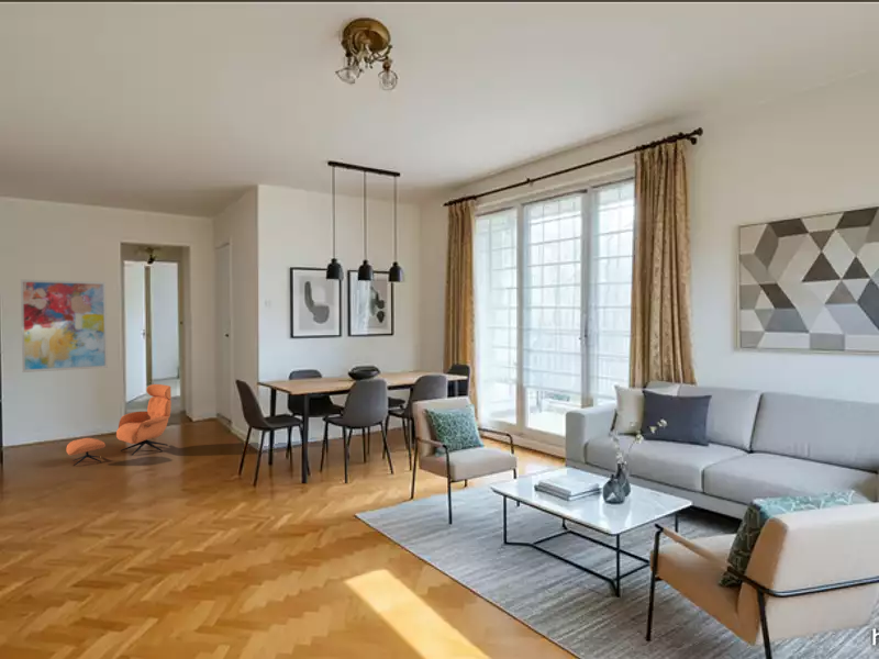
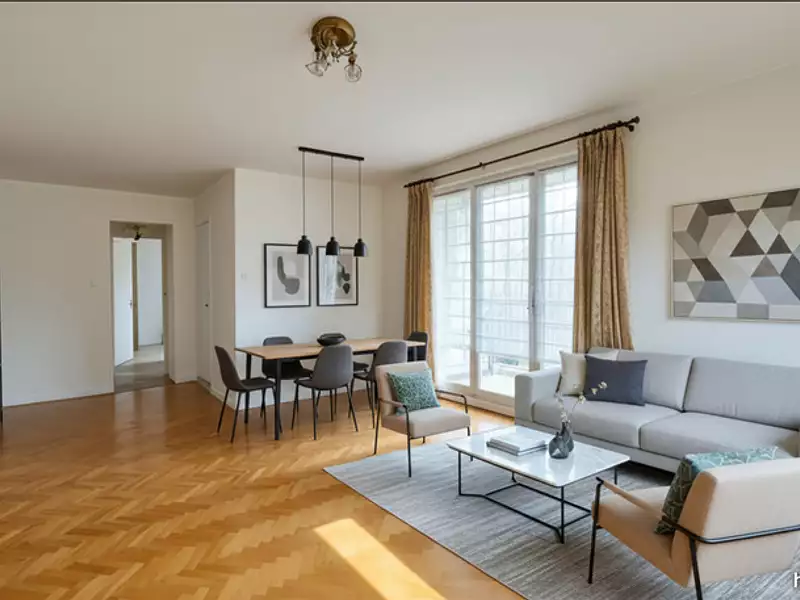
- wall art [20,279,109,373]
- footstool [65,383,173,467]
